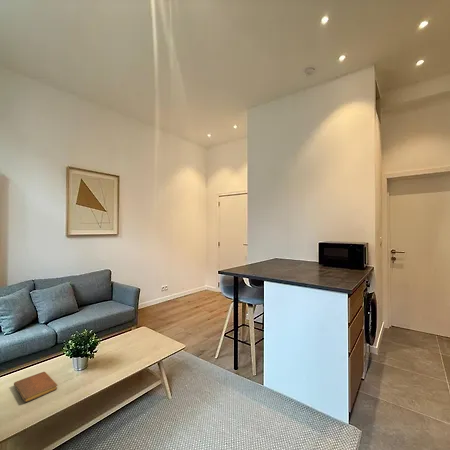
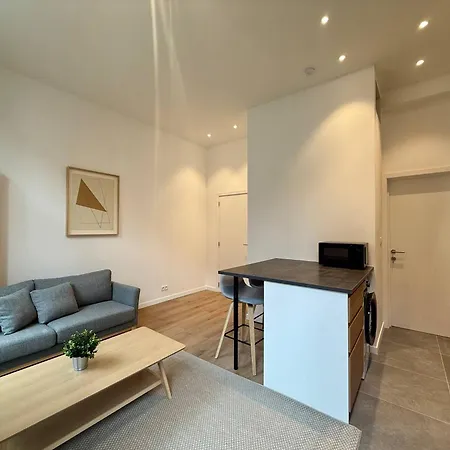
- notebook [13,371,58,403]
